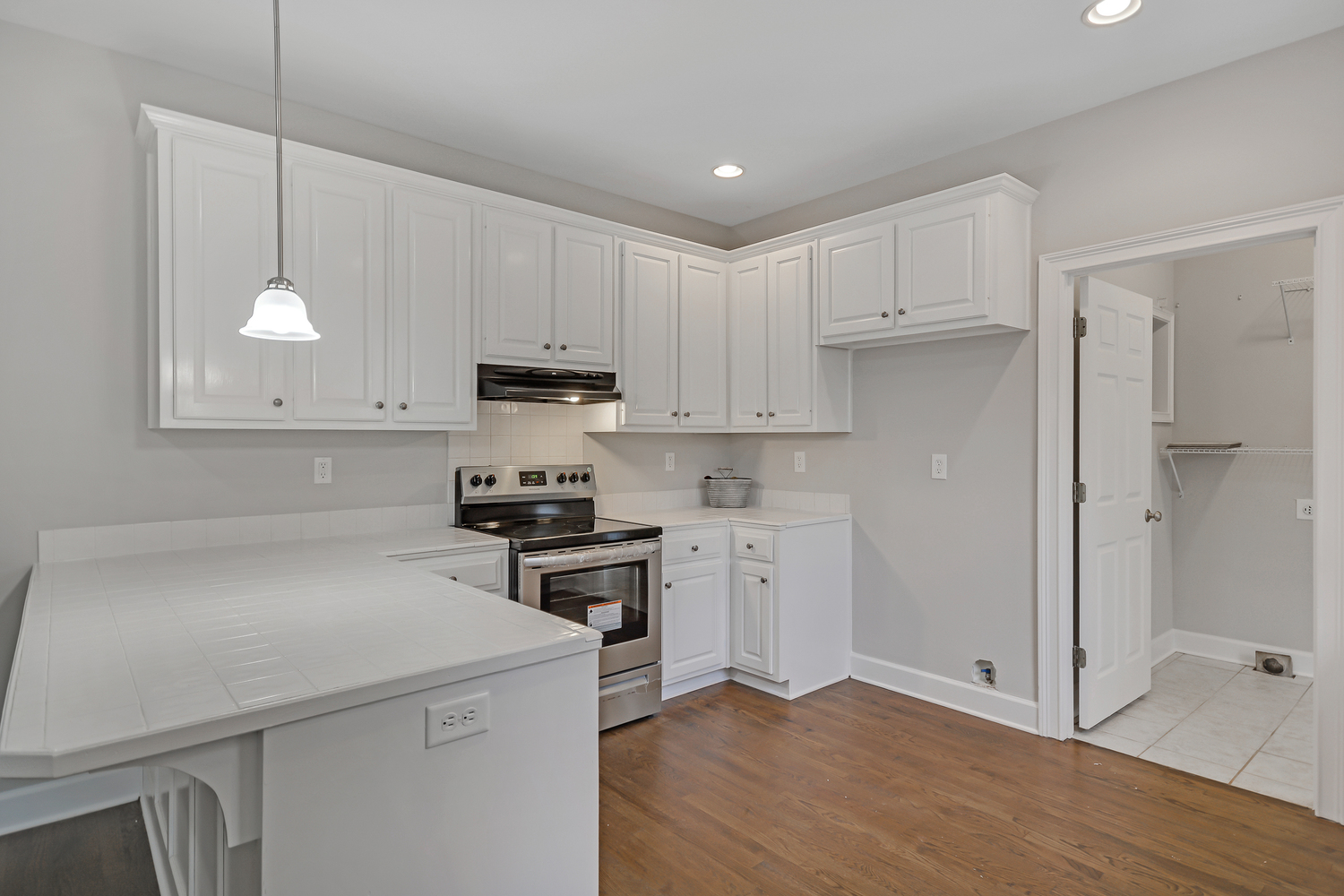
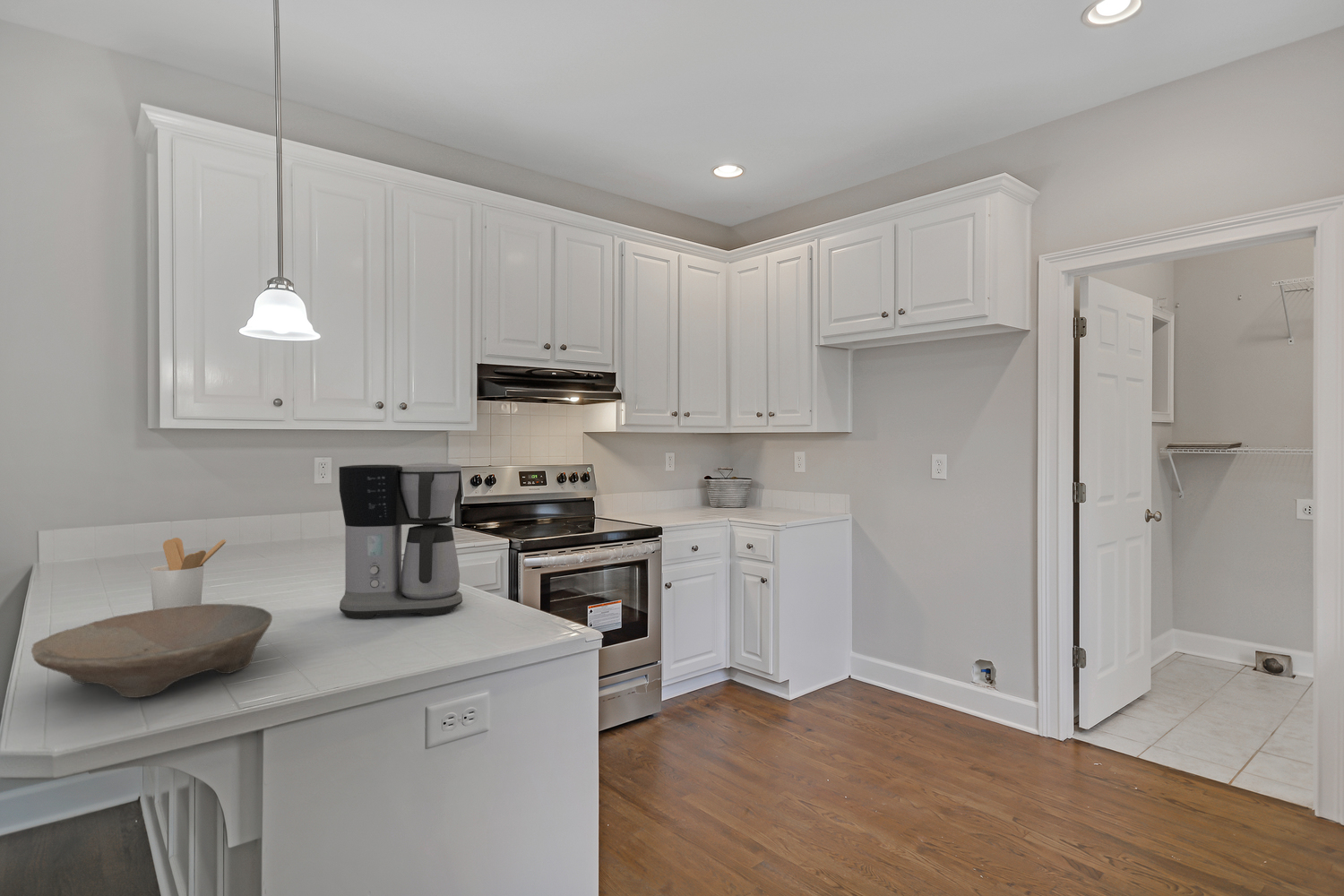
+ coffee maker [338,461,463,619]
+ bowl [30,603,273,699]
+ utensil holder [150,537,228,610]
